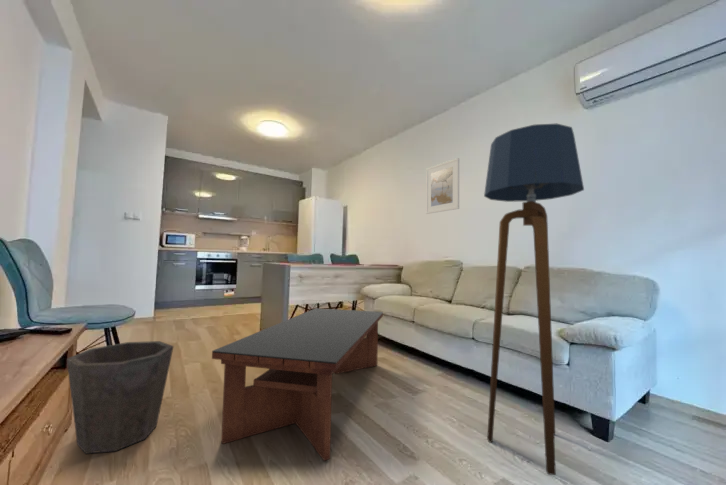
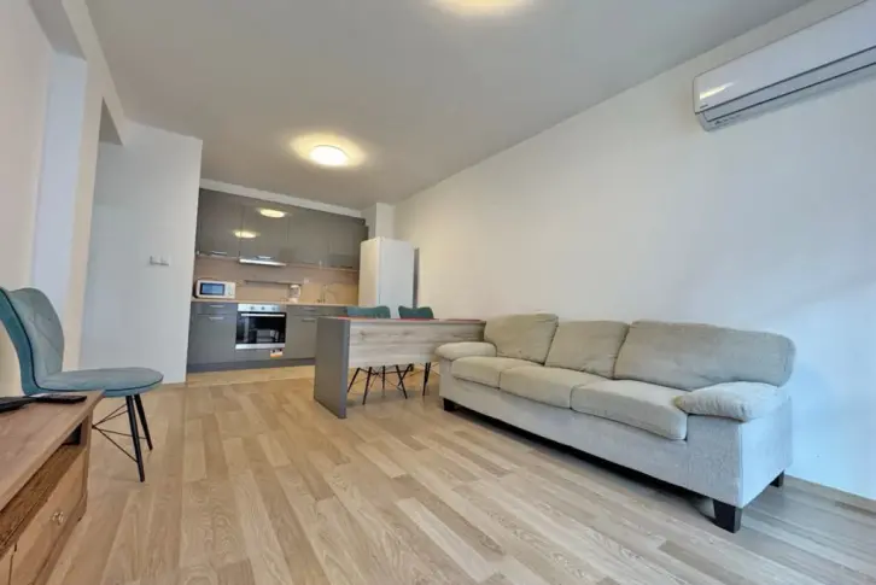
- floor lamp [483,123,585,476]
- coffee table [211,307,384,462]
- waste bin [66,340,175,455]
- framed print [425,157,460,215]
